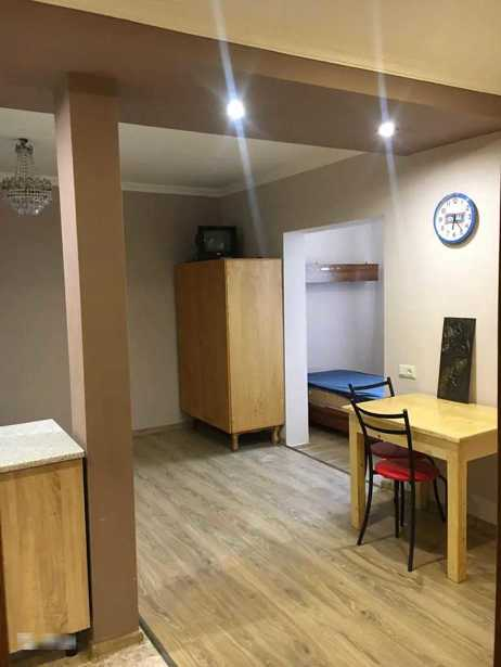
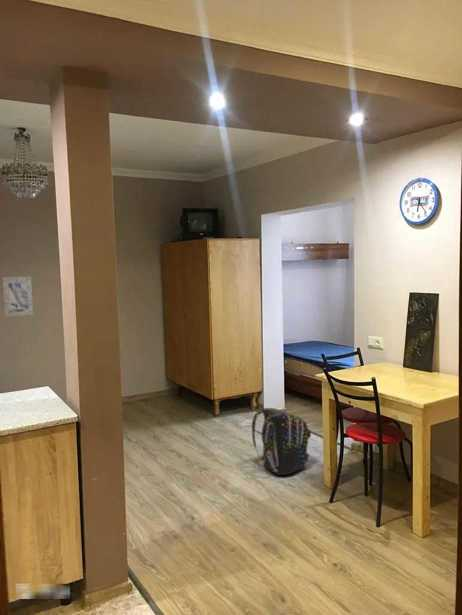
+ wall art [2,276,34,317]
+ backpack [251,407,312,476]
